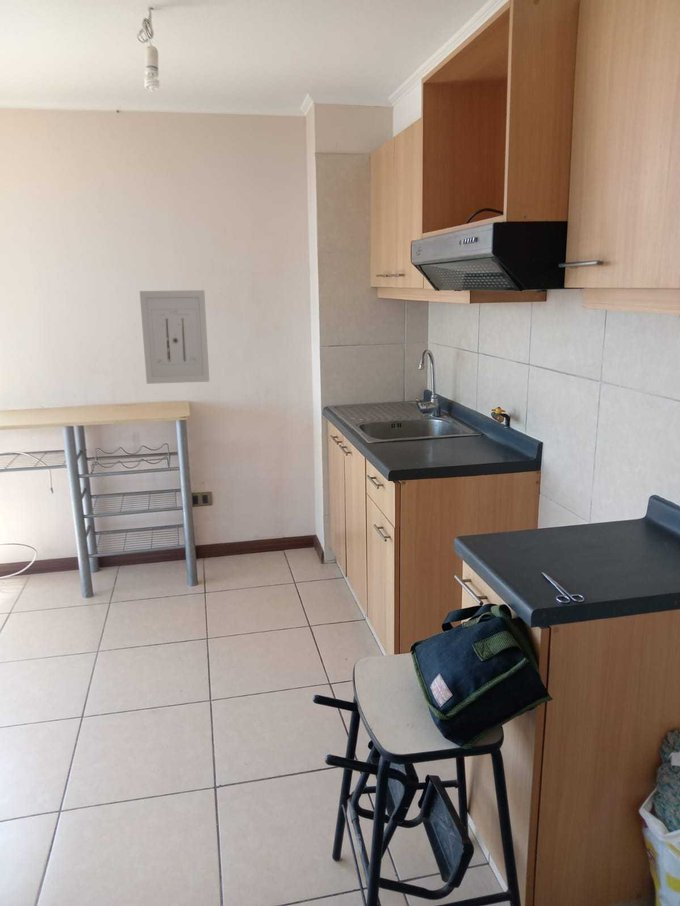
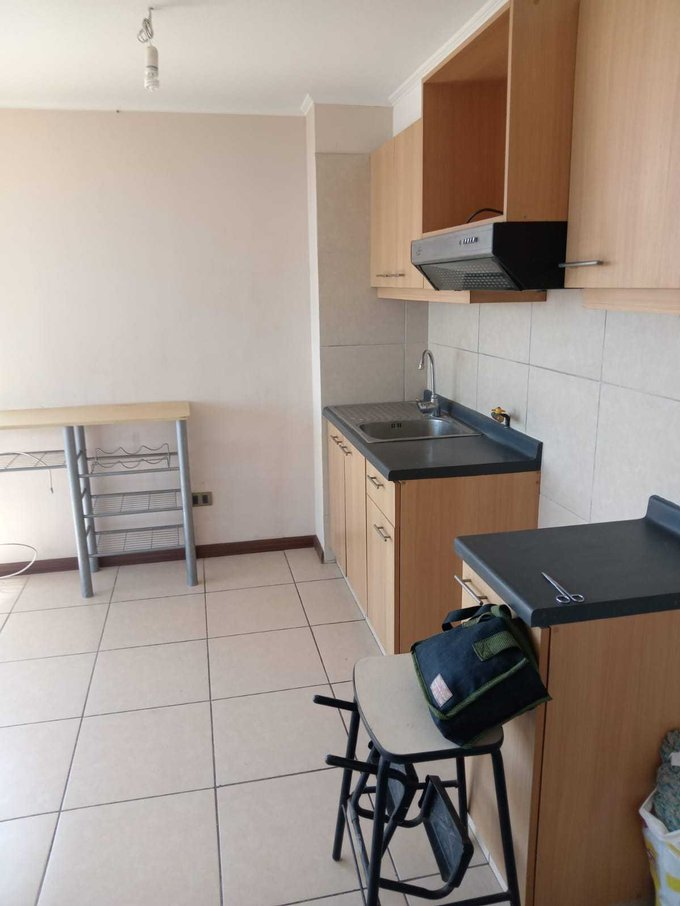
- wall art [139,289,210,385]
